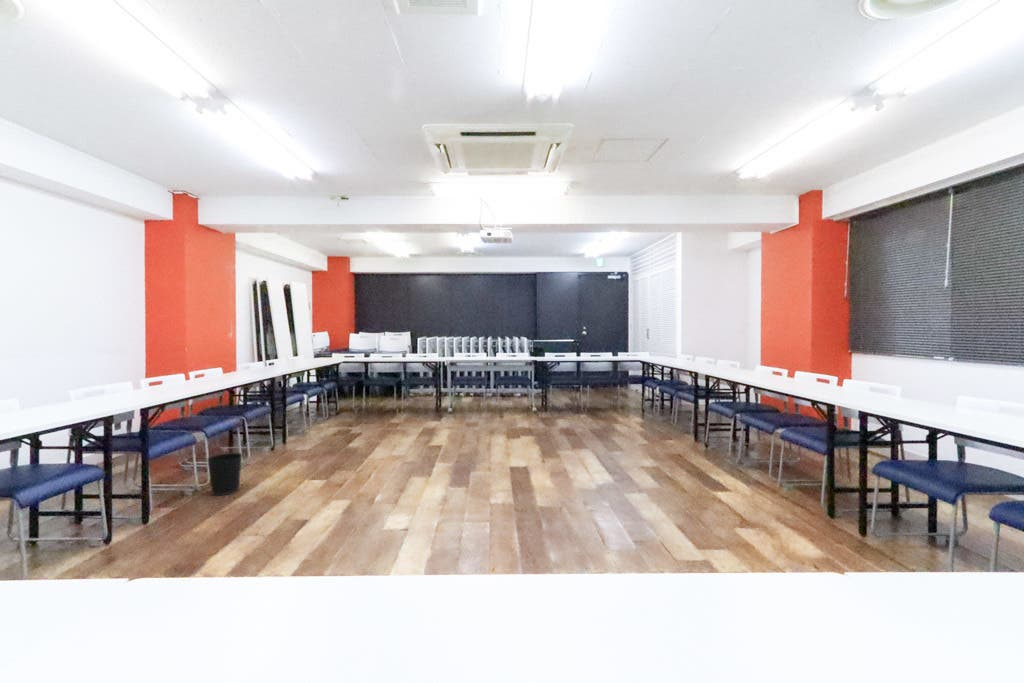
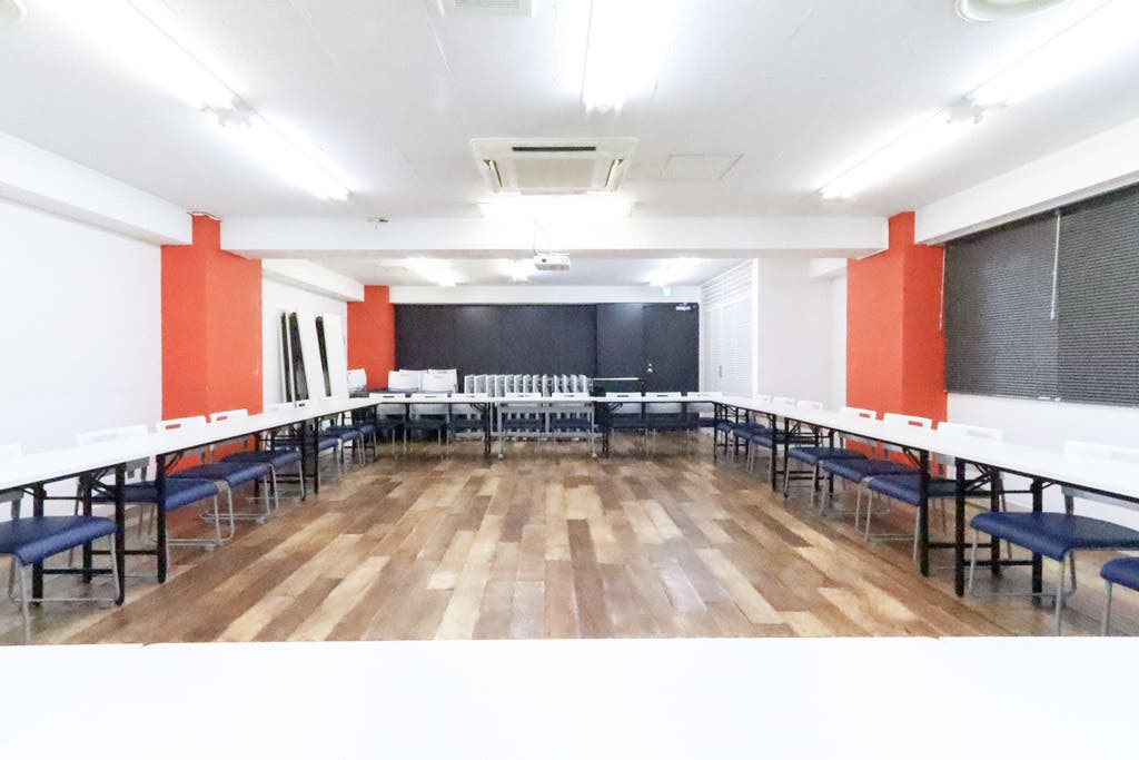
- wastebasket [206,452,243,496]
